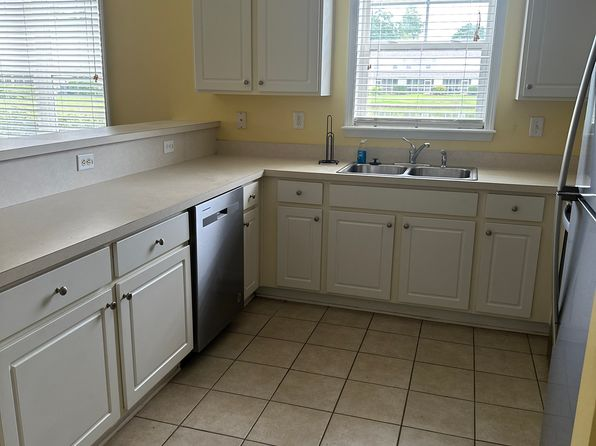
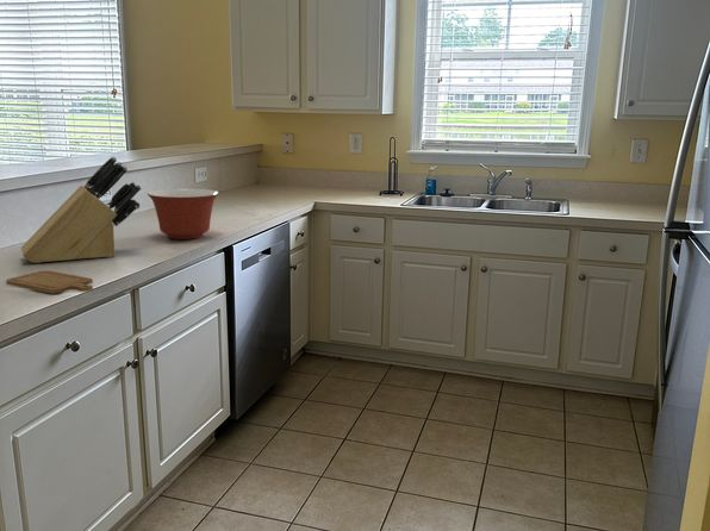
+ chopping board [5,269,94,294]
+ mixing bowl [147,187,220,240]
+ knife block [20,156,143,264]
